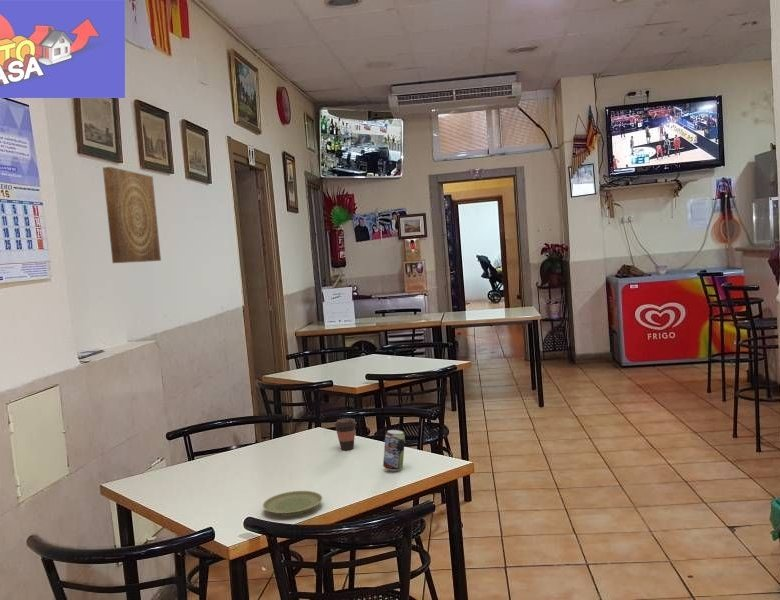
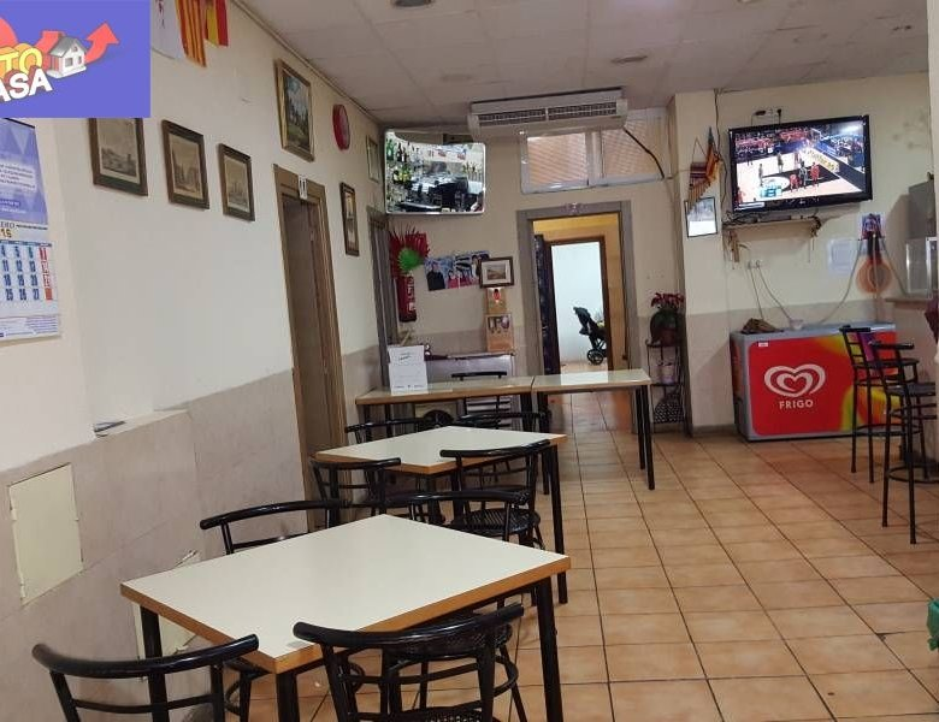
- plate [262,490,323,517]
- wall art [102,166,162,264]
- coffee cup [333,417,357,451]
- beverage can [382,429,406,472]
